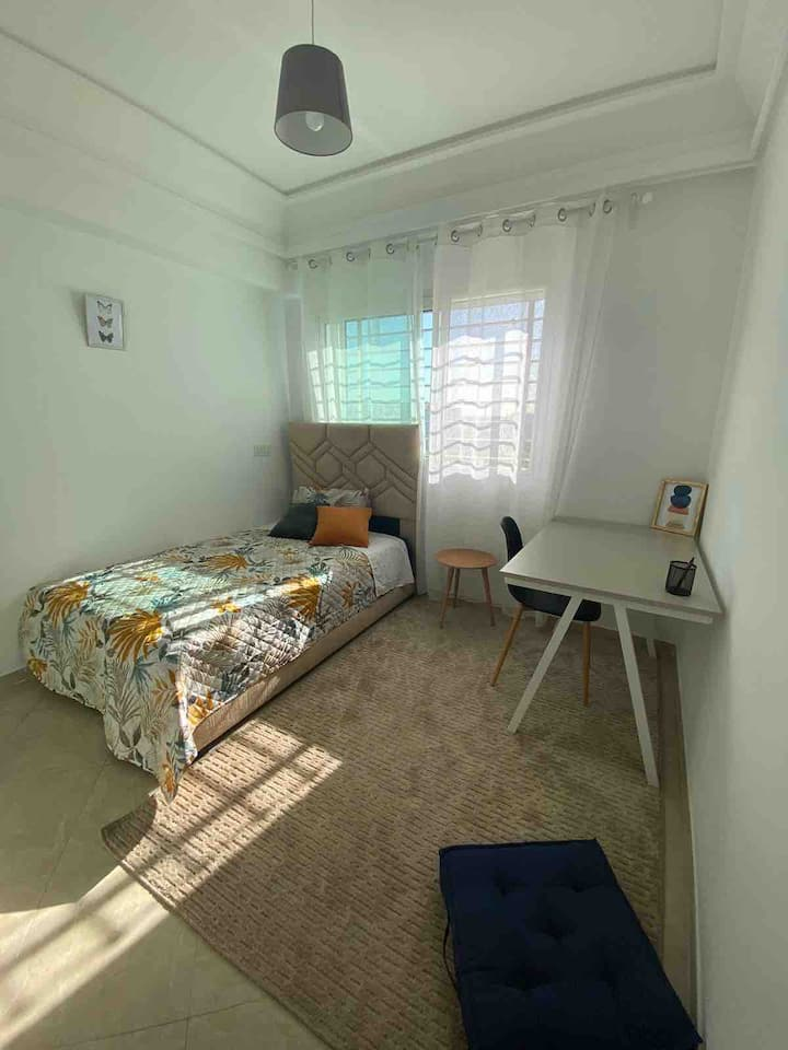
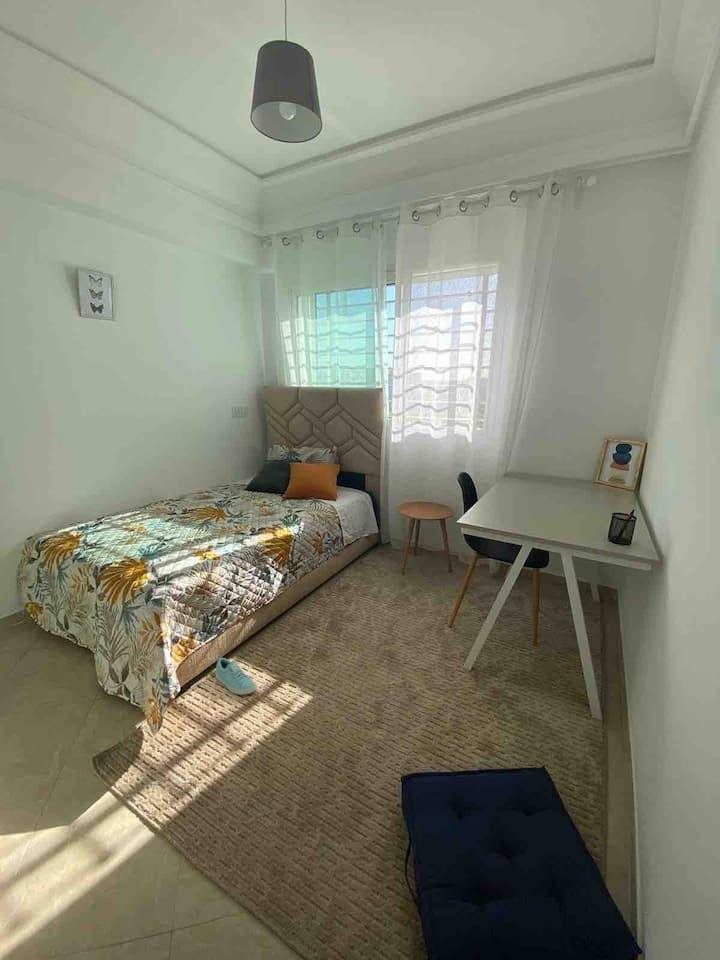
+ sneaker [215,657,257,695]
